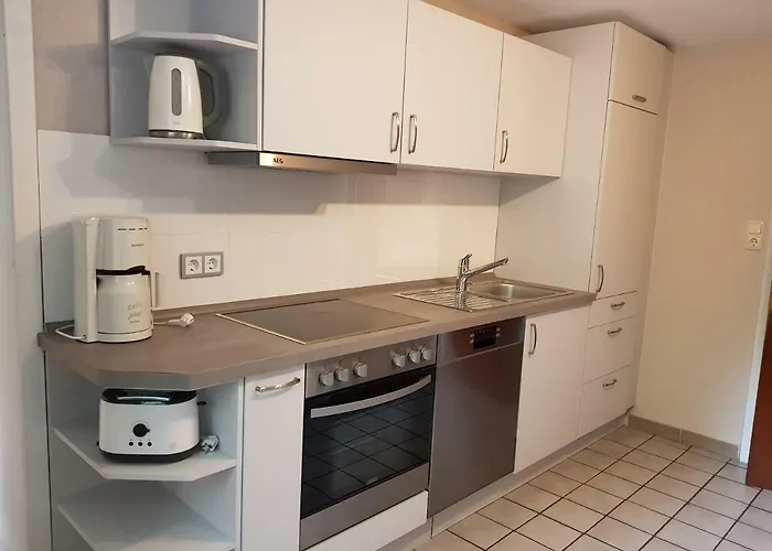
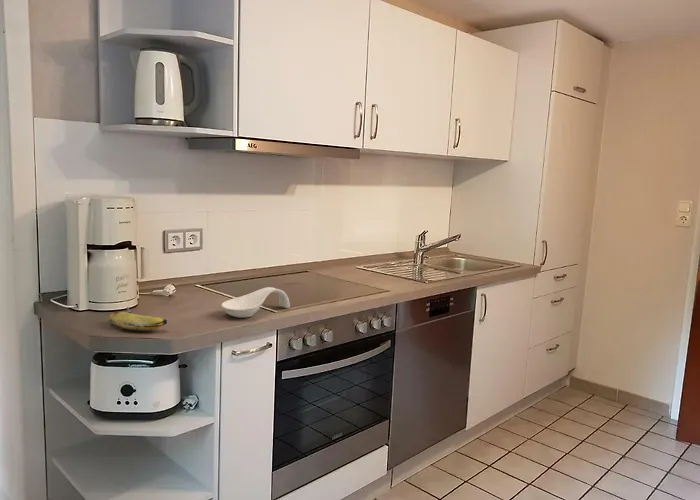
+ fruit [108,306,168,332]
+ spoon rest [220,286,291,319]
